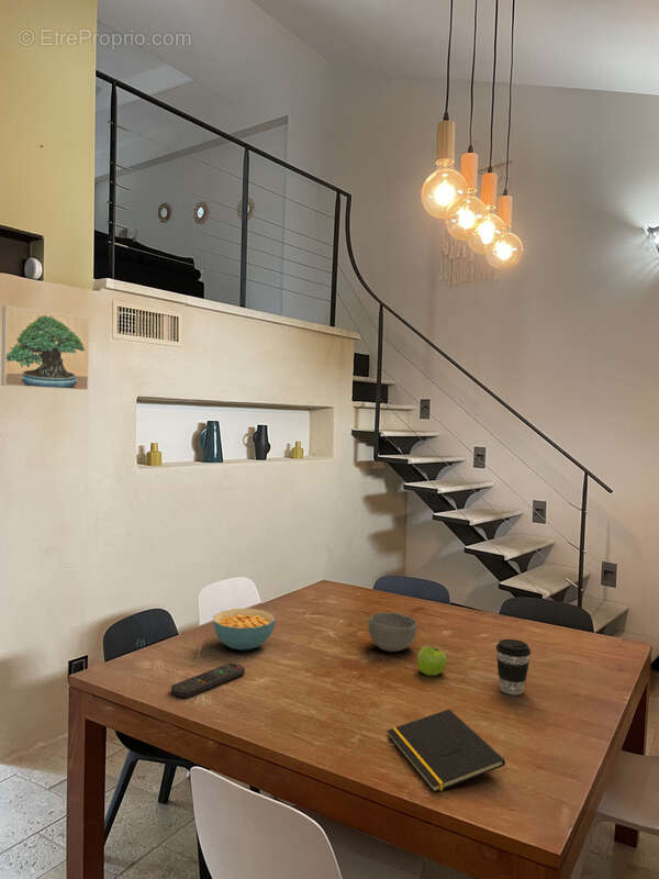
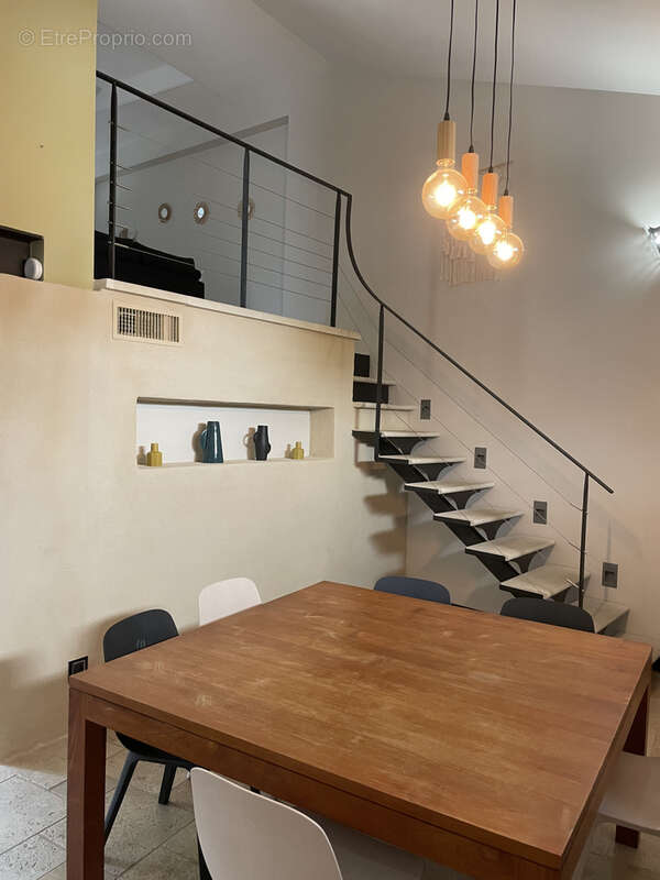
- remote control [170,663,246,699]
- notepad [387,709,506,793]
- coffee cup [495,638,532,696]
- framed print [0,304,90,391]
- fruit [416,645,447,677]
- cereal bowl [212,608,277,652]
- bowl [367,611,418,653]
